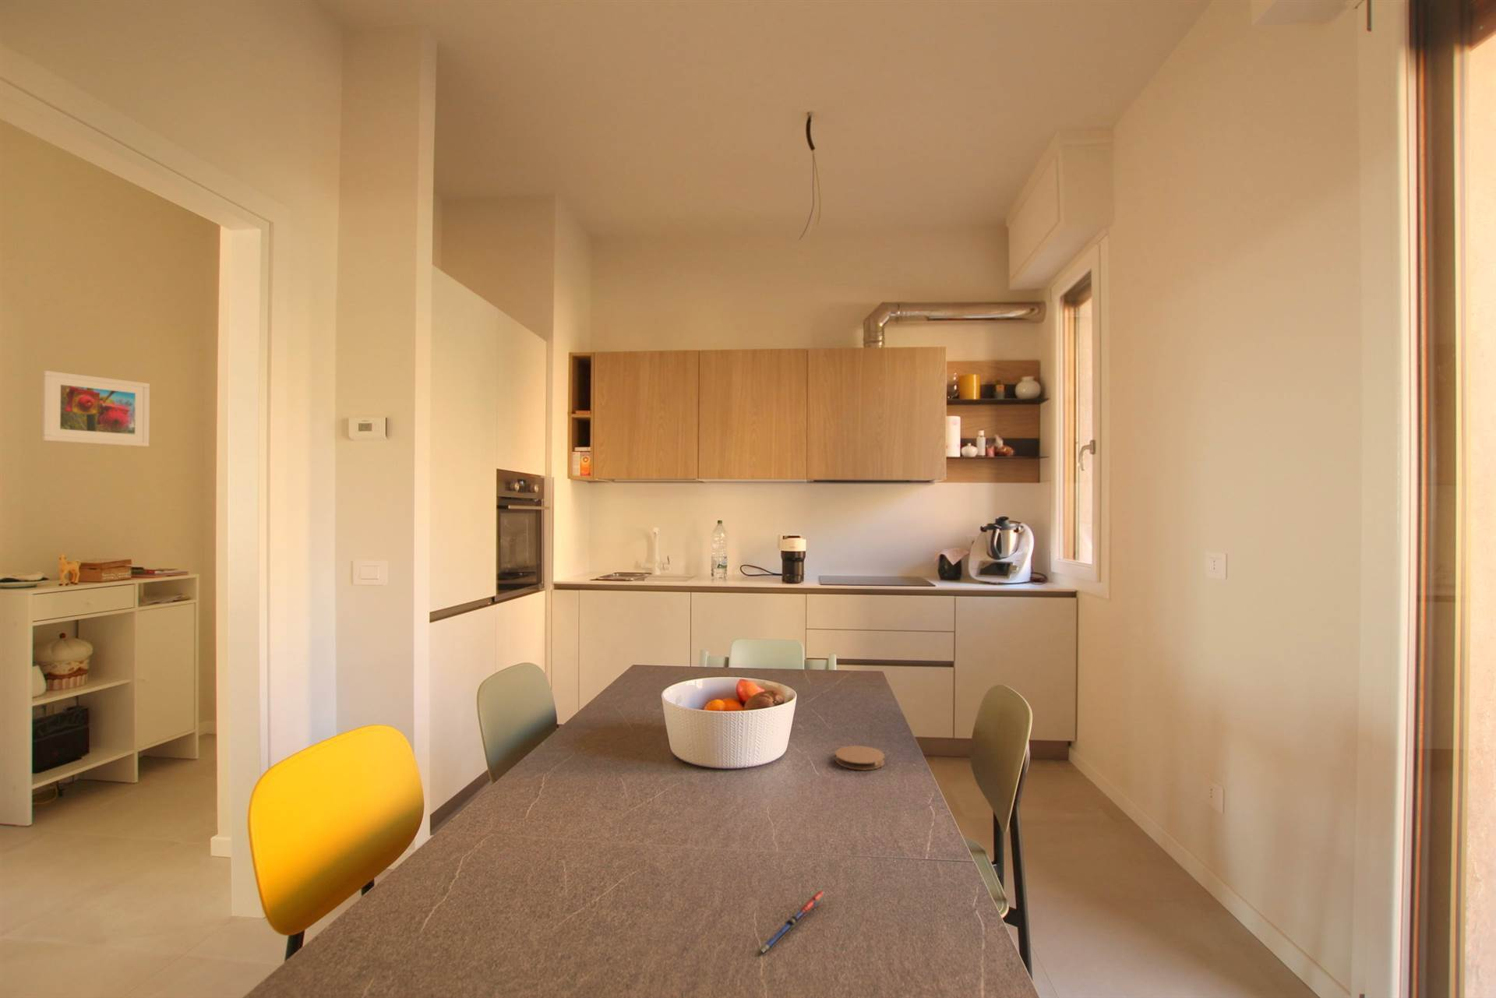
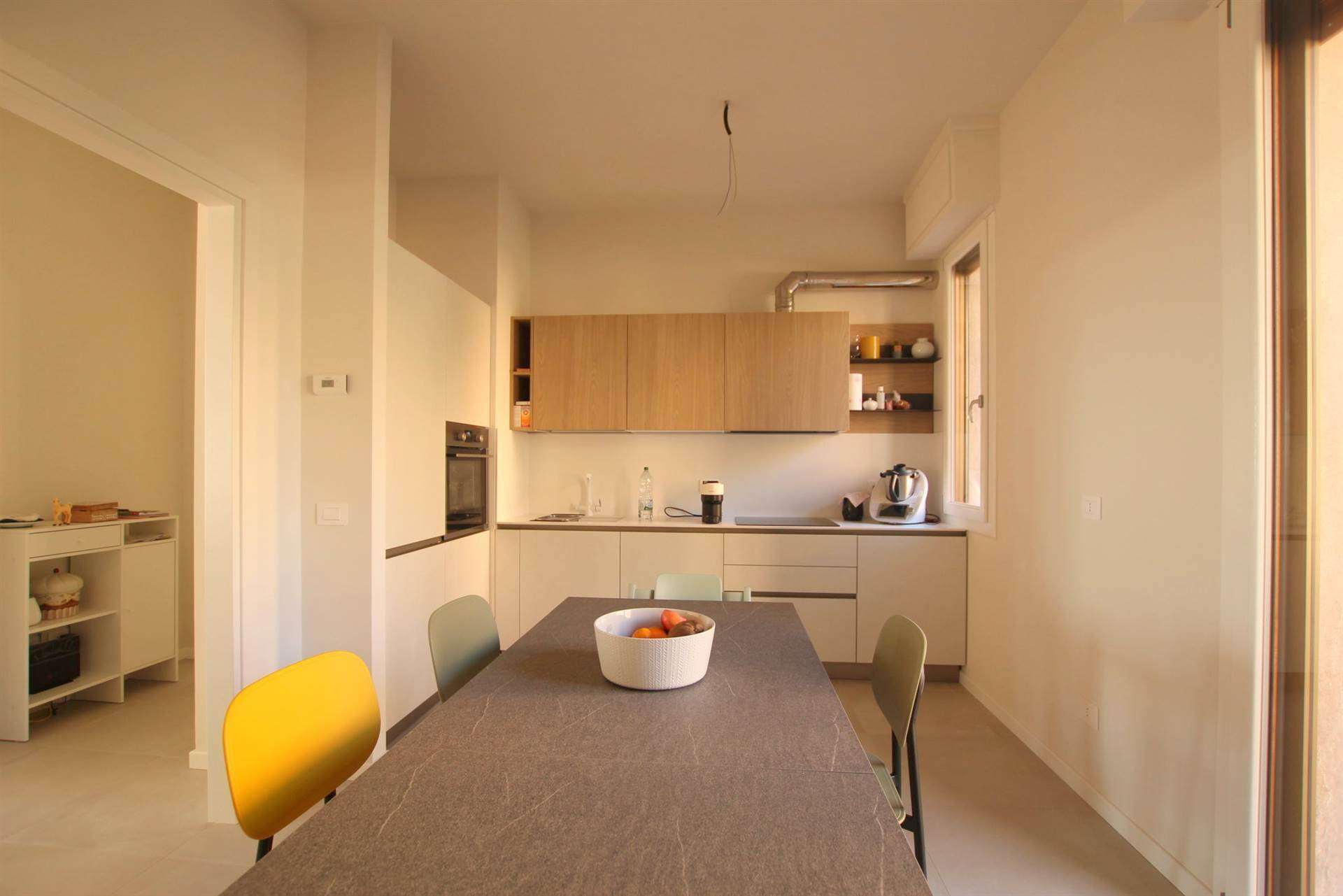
- coaster [834,745,886,771]
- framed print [41,370,150,447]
- pen [756,890,827,956]
